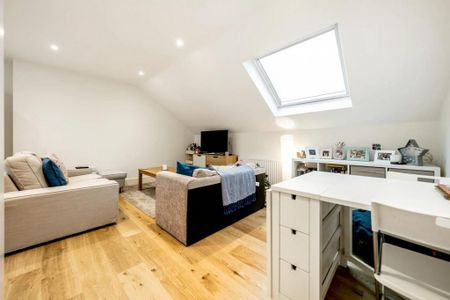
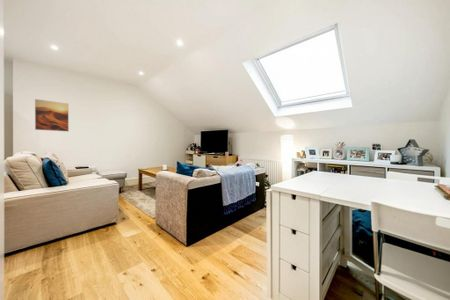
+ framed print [34,98,70,133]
